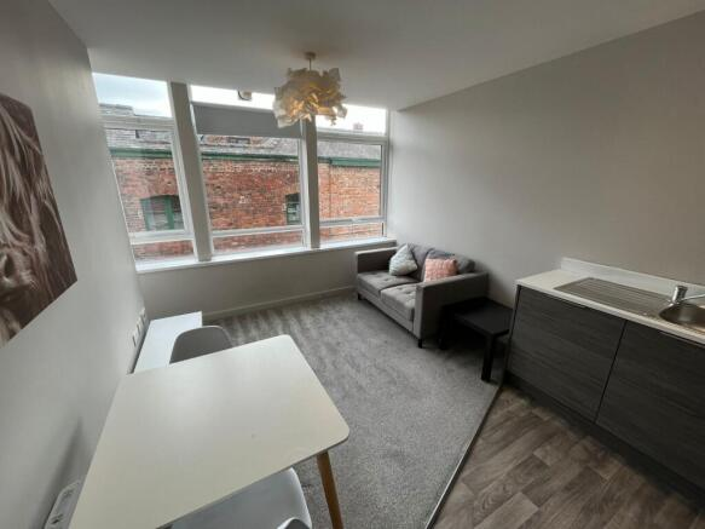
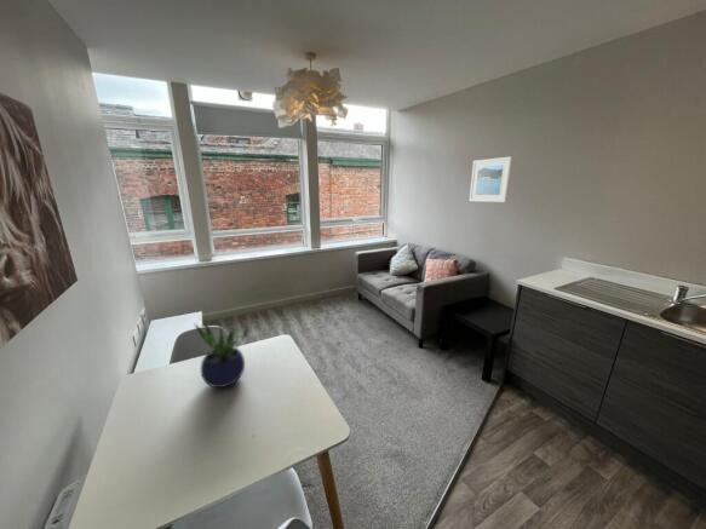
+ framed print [469,155,513,203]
+ potted plant [193,317,252,389]
